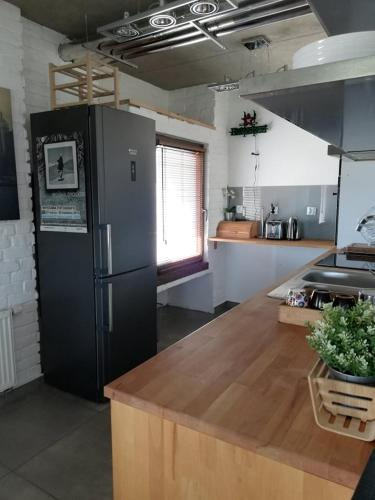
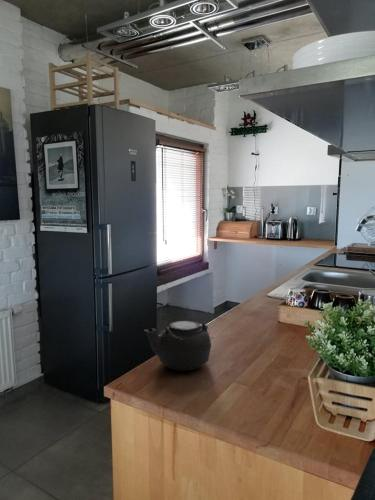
+ teapot [143,320,212,372]
